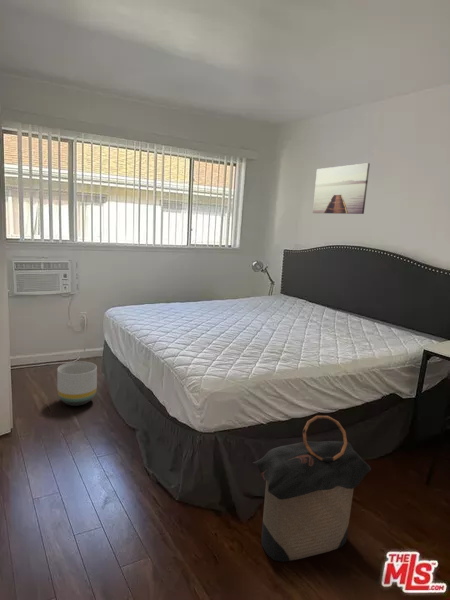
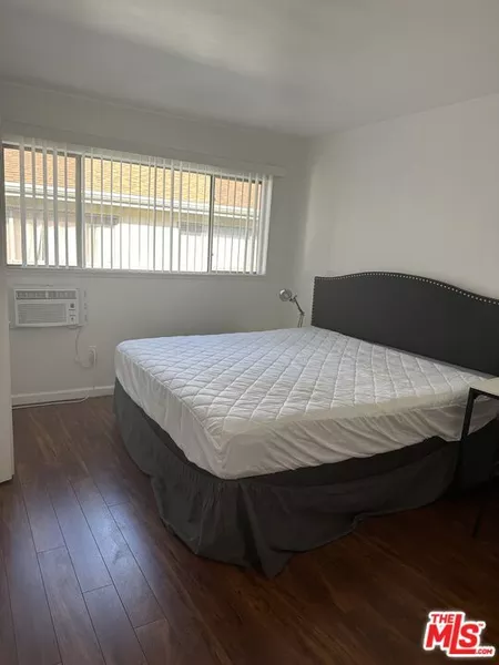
- wall art [312,162,371,215]
- planter [56,361,98,407]
- laundry hamper [252,415,372,563]
